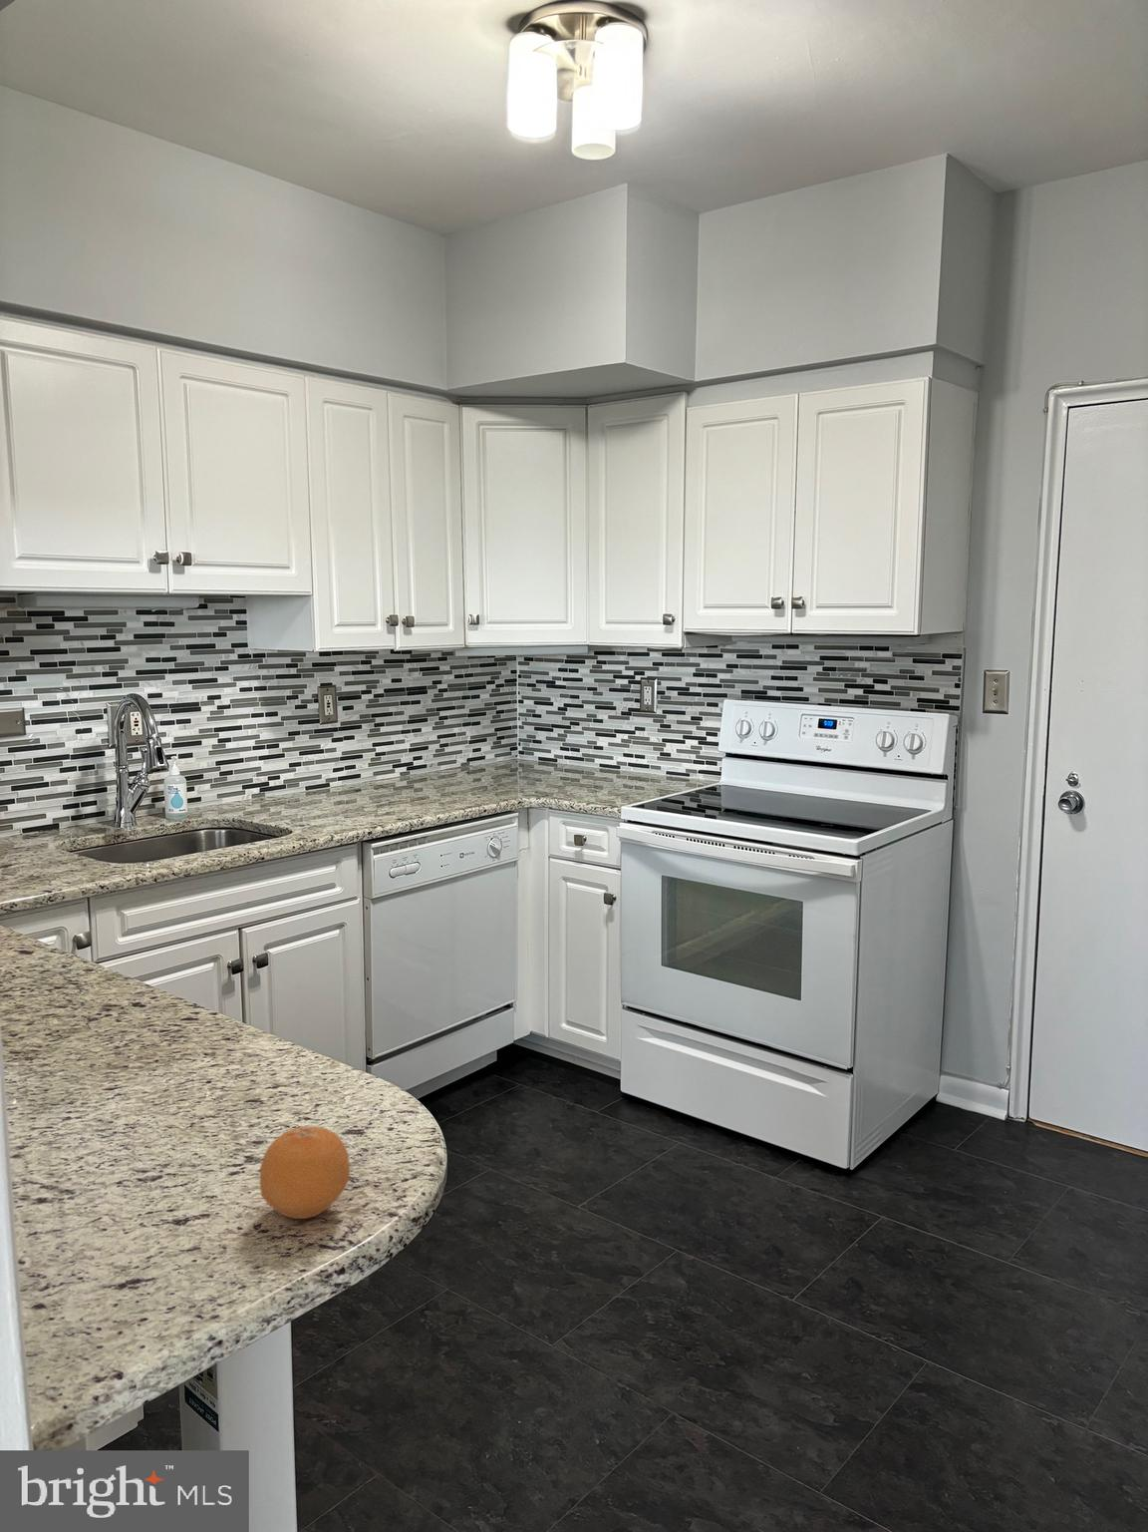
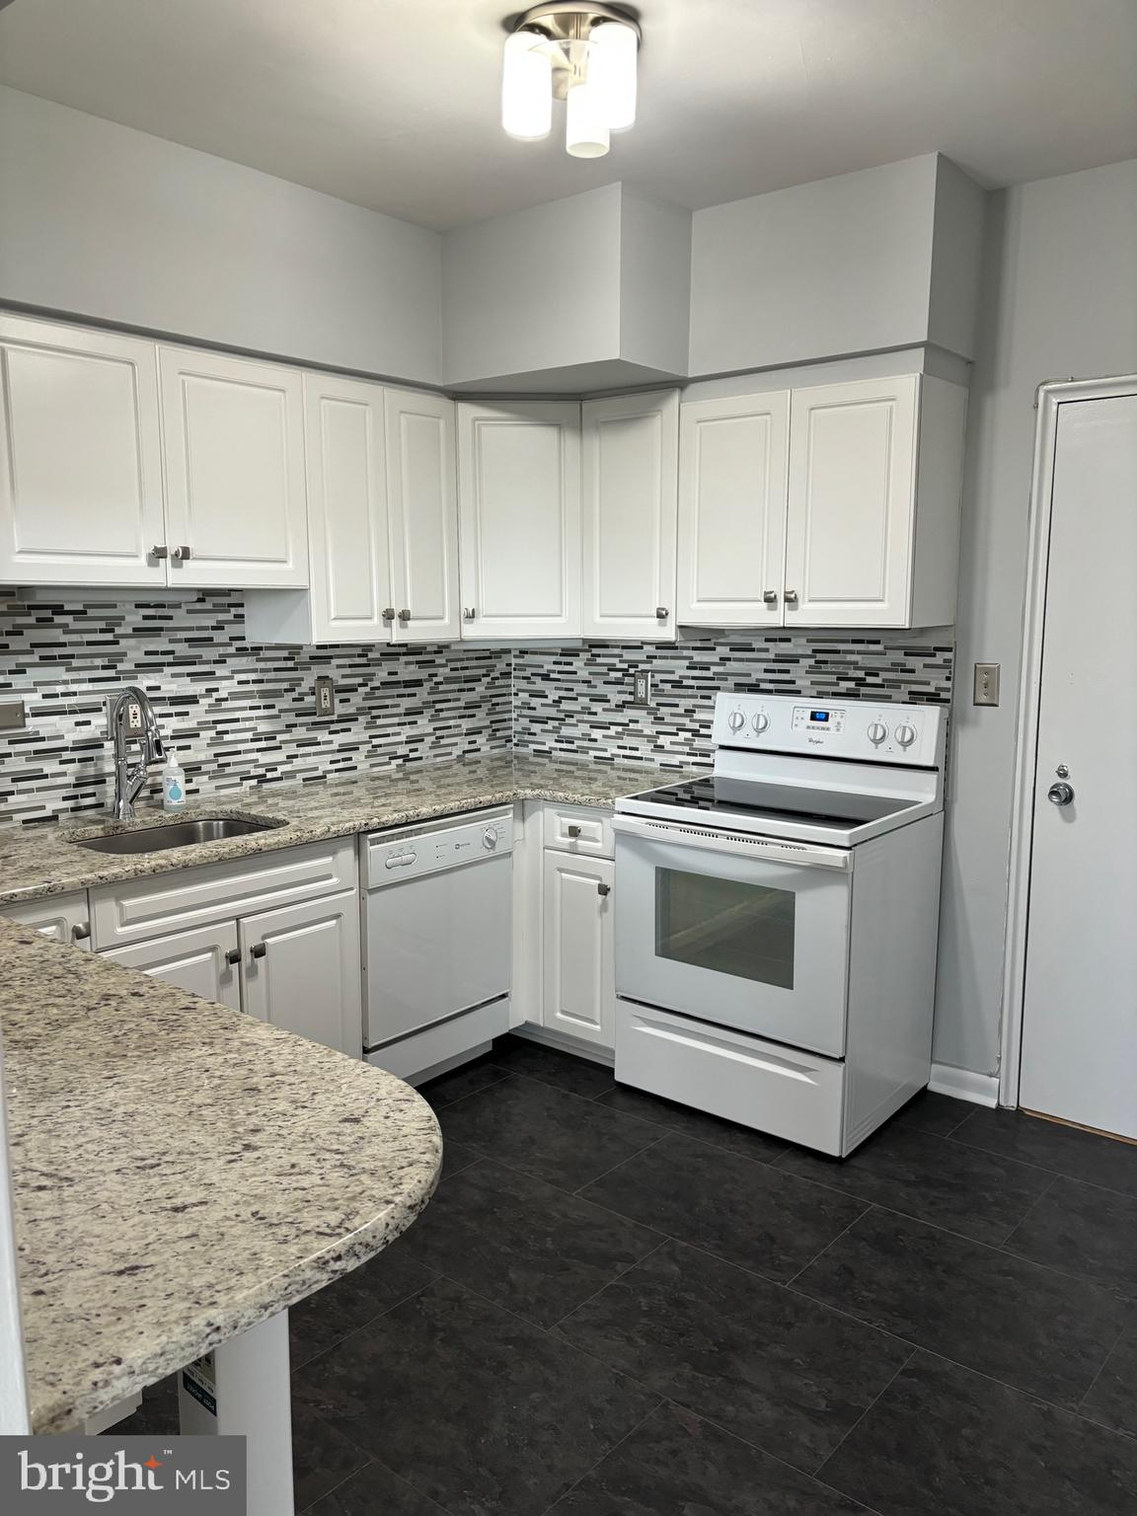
- fruit [259,1125,351,1220]
